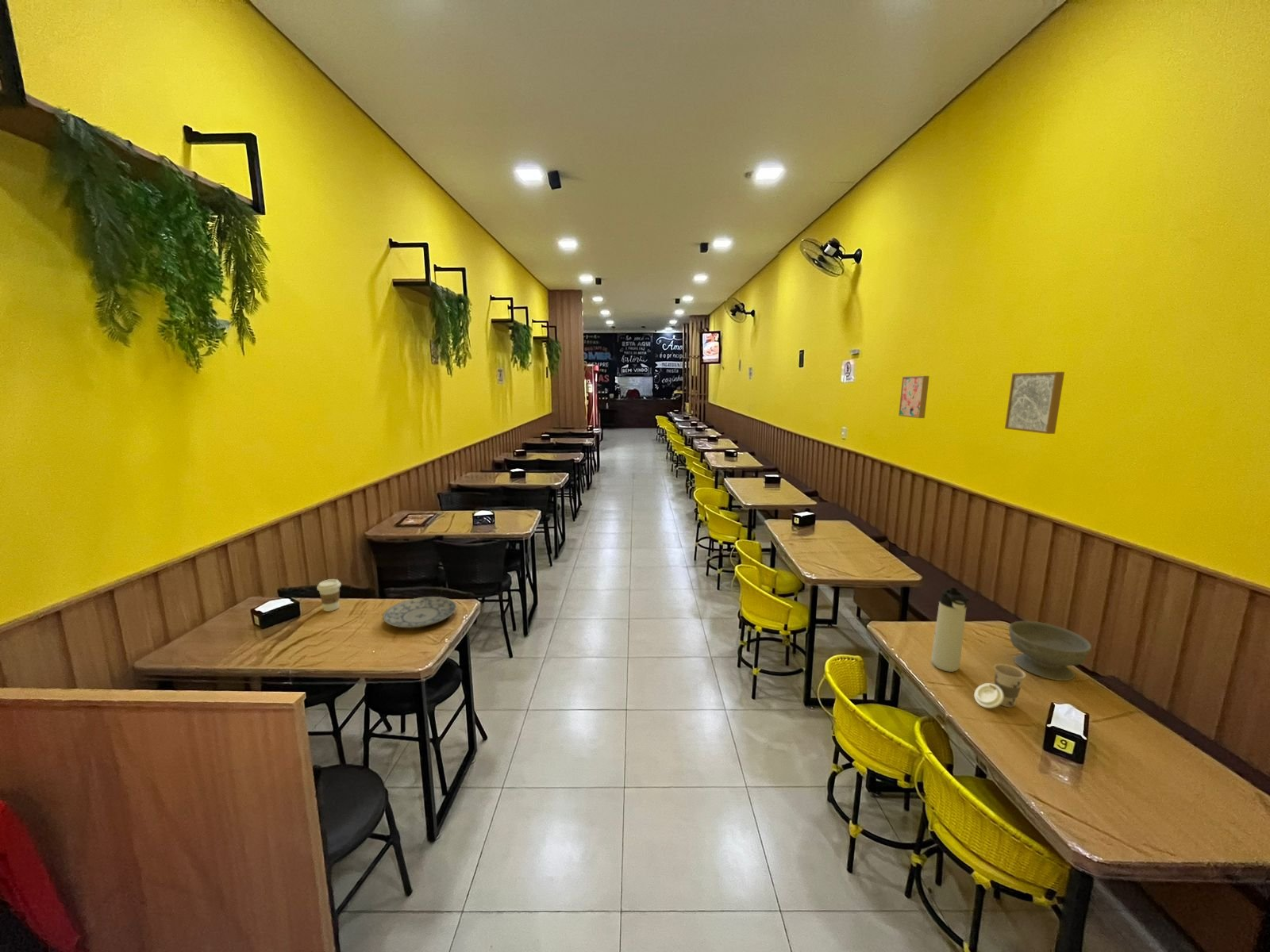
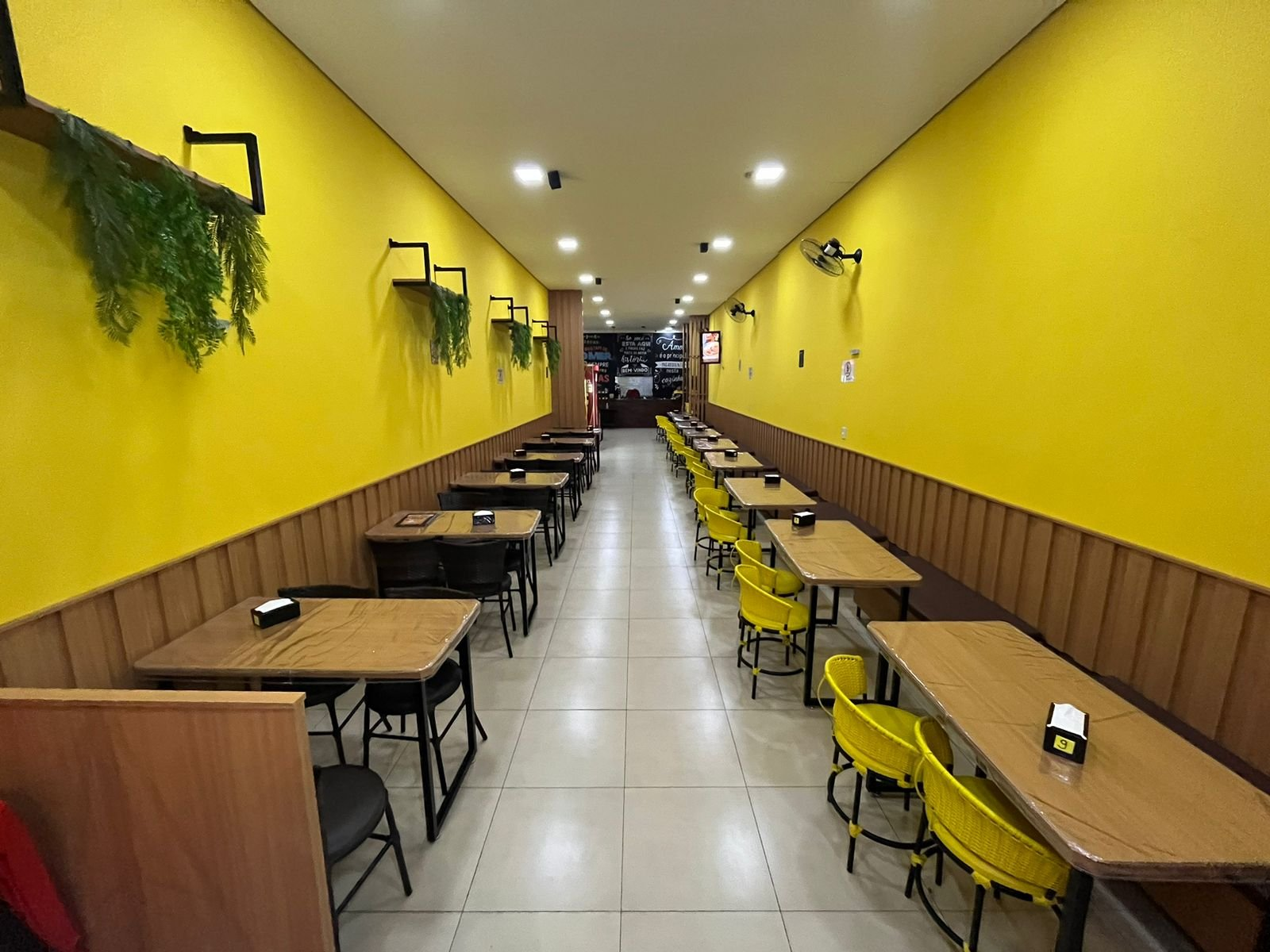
- bowl [1008,620,1092,681]
- coffee cup [316,578,342,612]
- wall art [898,375,930,419]
- cup [973,662,1027,709]
- thermos bottle [930,587,970,673]
- wall art [1004,371,1065,435]
- plate [382,596,457,628]
